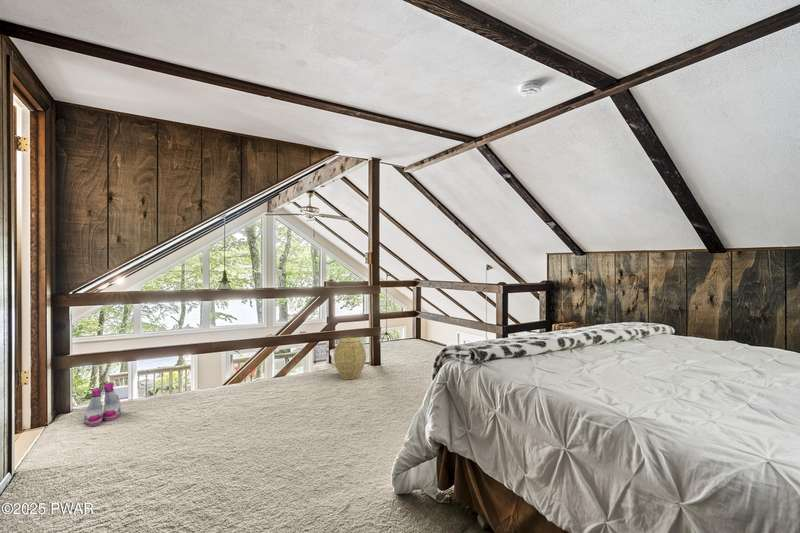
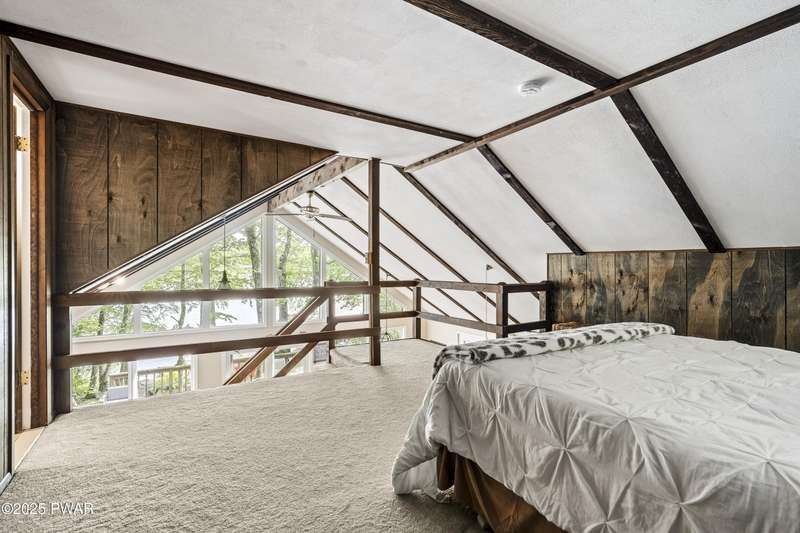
- boots [83,382,122,427]
- woven basket [333,337,367,380]
